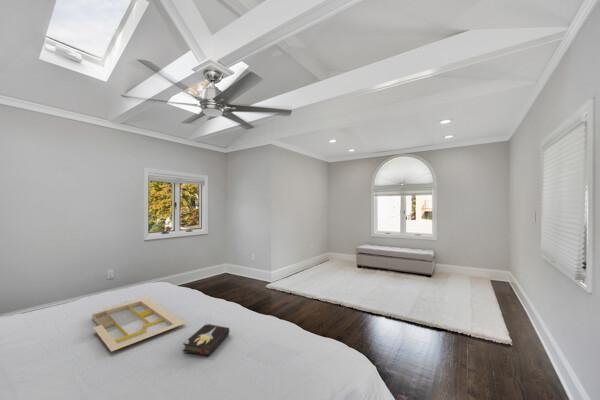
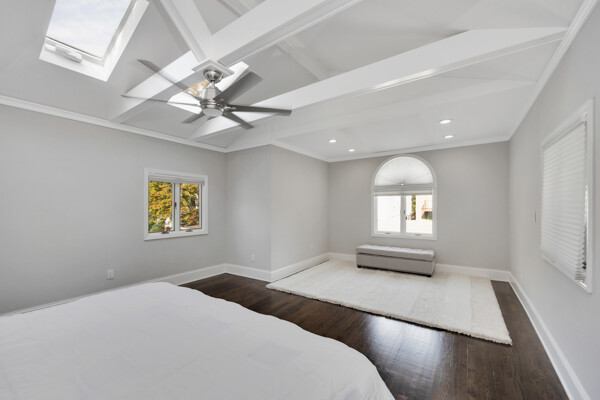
- serving tray [91,296,186,353]
- hardback book [182,322,230,357]
